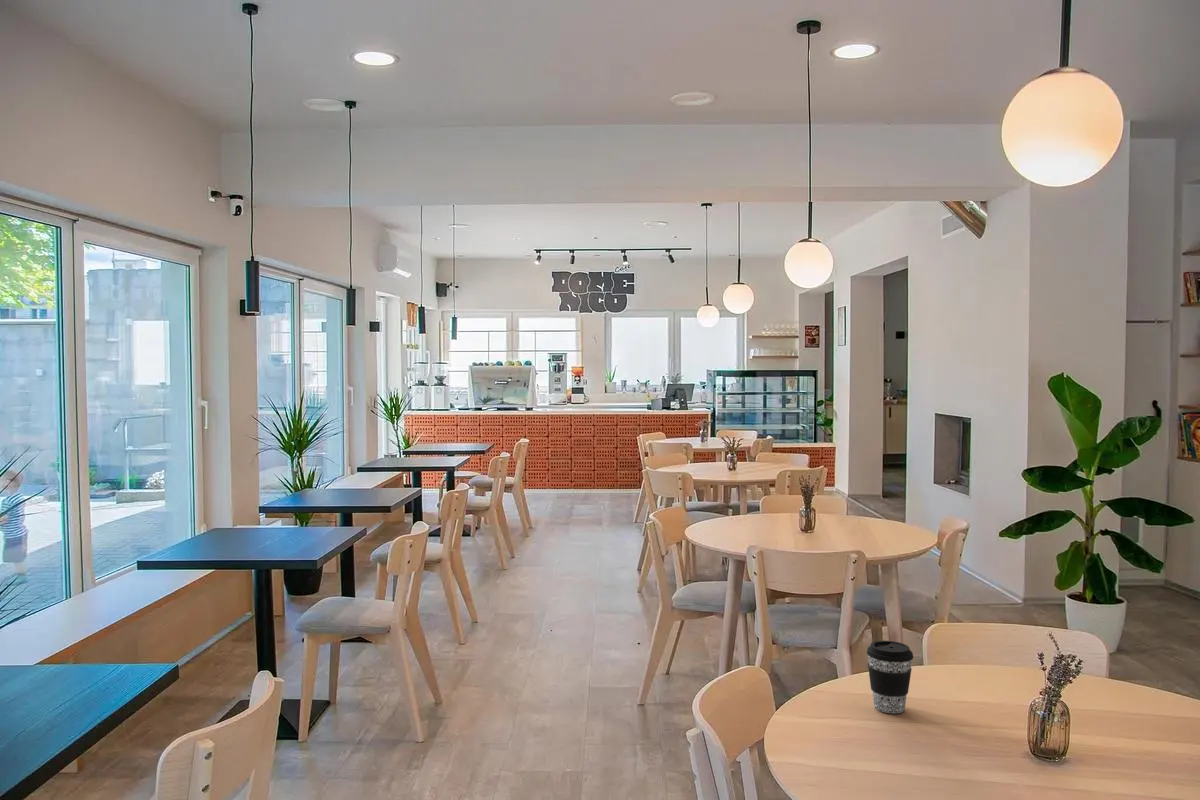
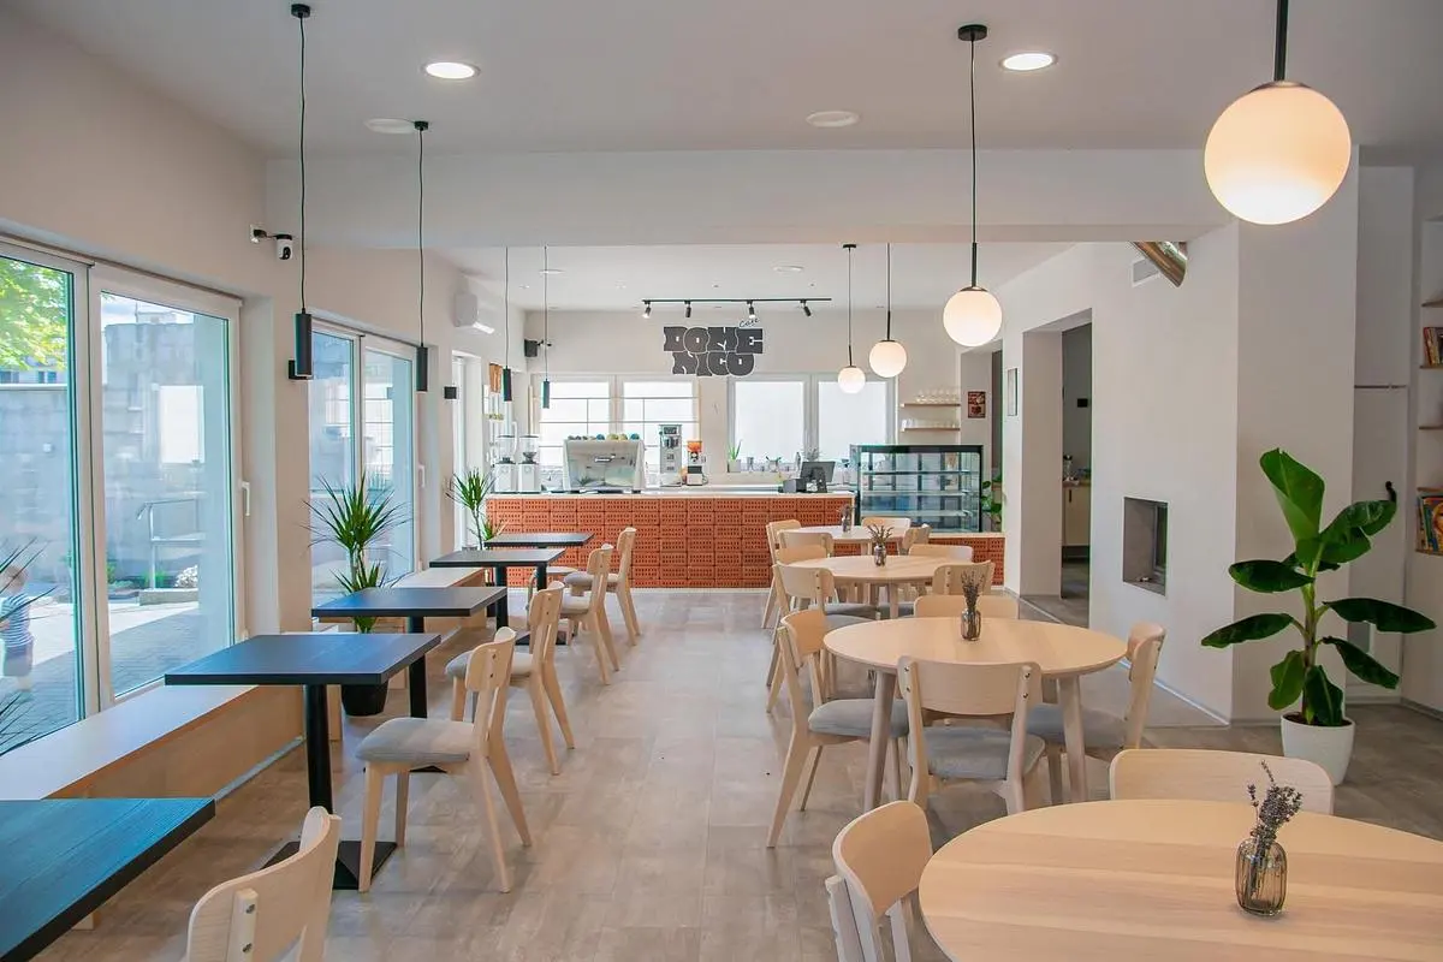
- coffee cup [866,640,914,714]
